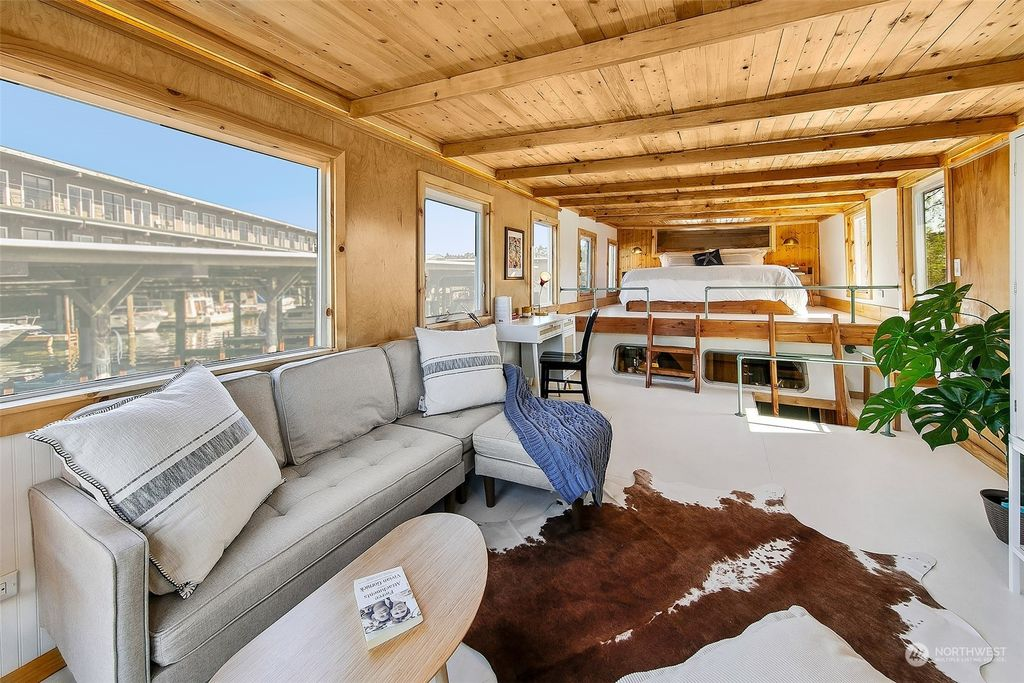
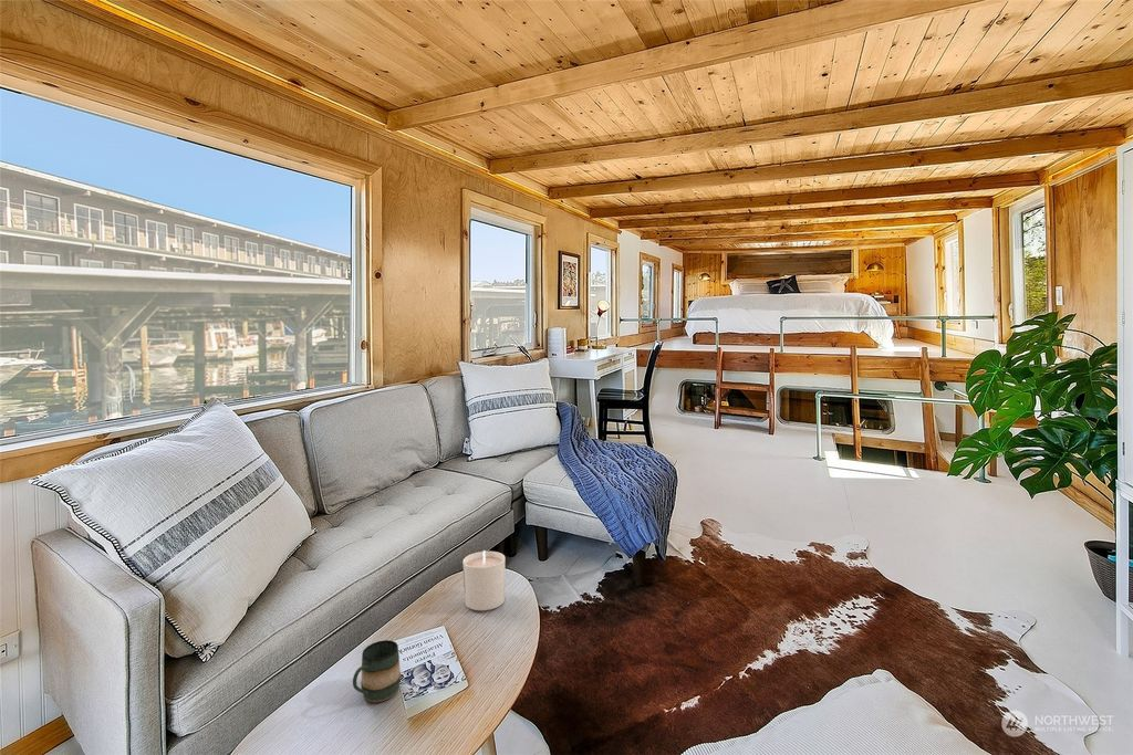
+ candle [461,549,507,611]
+ mug [352,639,402,704]
